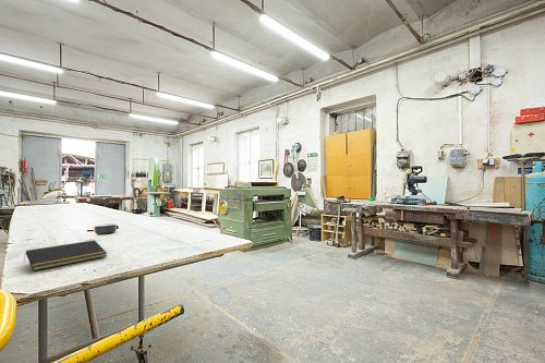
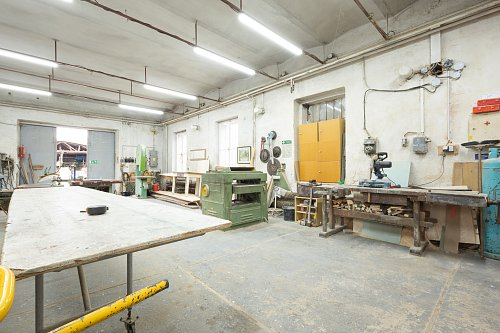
- notepad [23,239,108,271]
